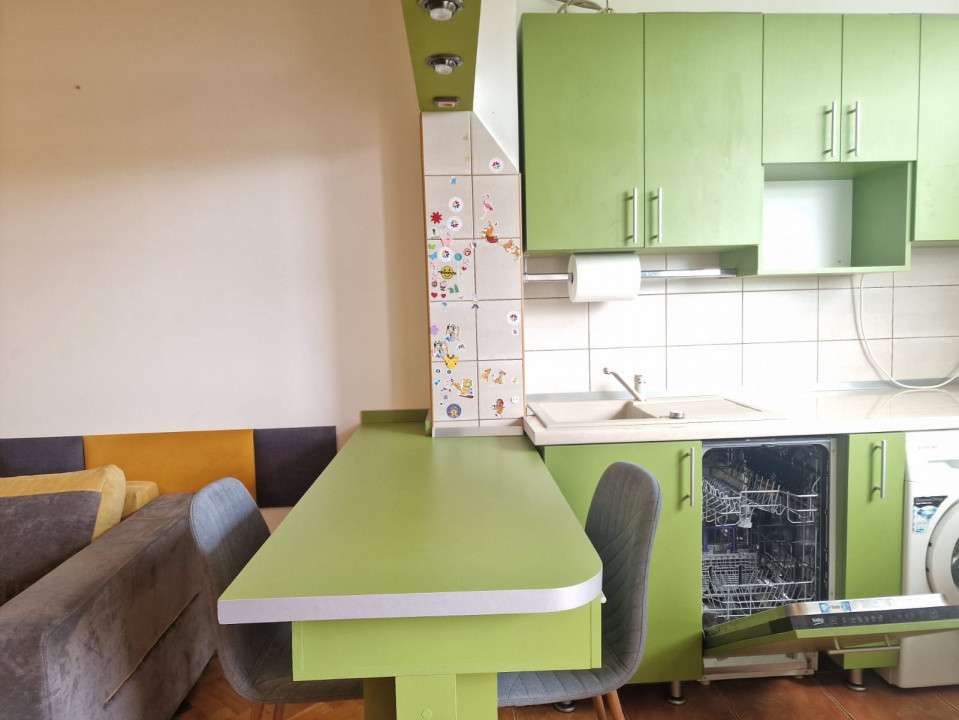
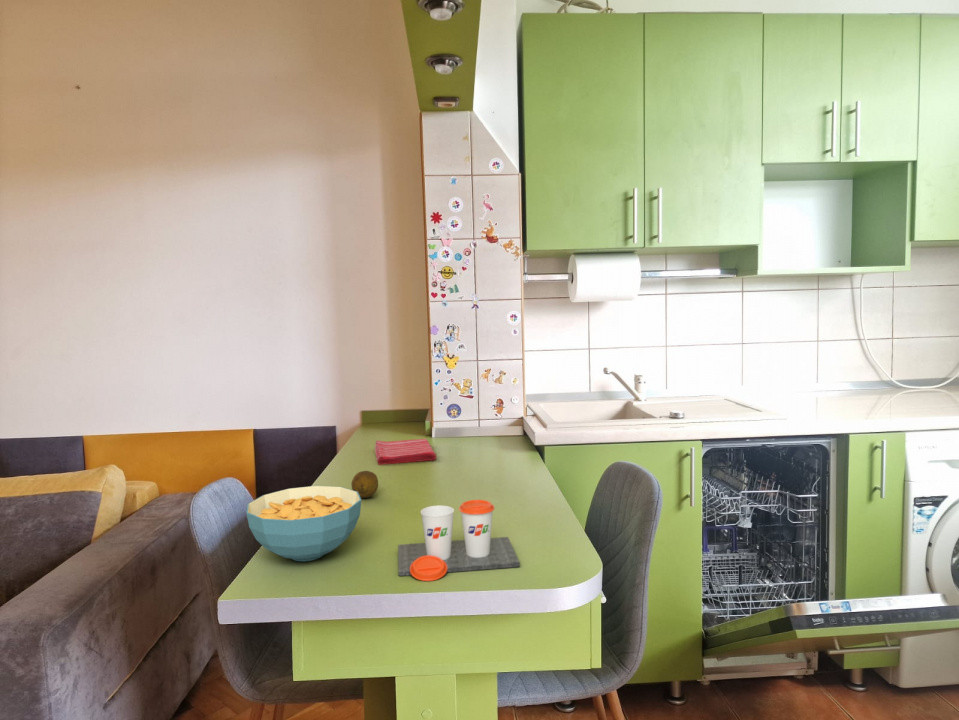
+ cup [397,499,521,582]
+ fruit [350,470,379,499]
+ dish towel [374,438,438,466]
+ cereal bowl [245,485,362,562]
